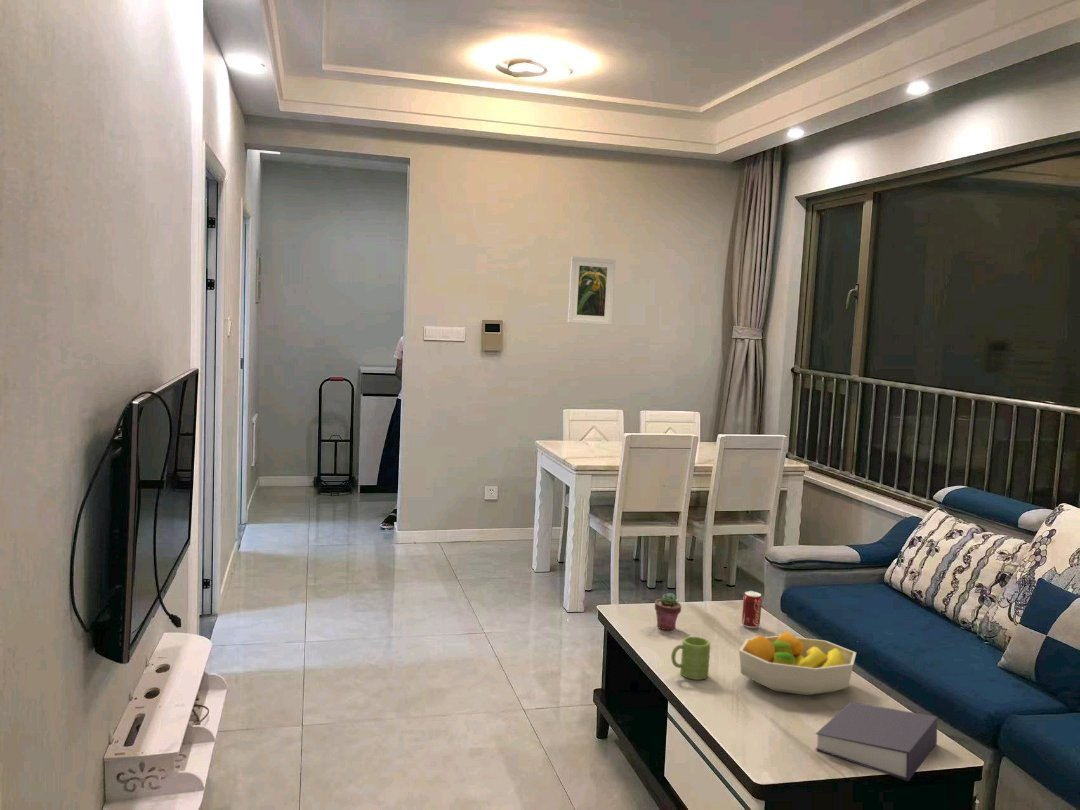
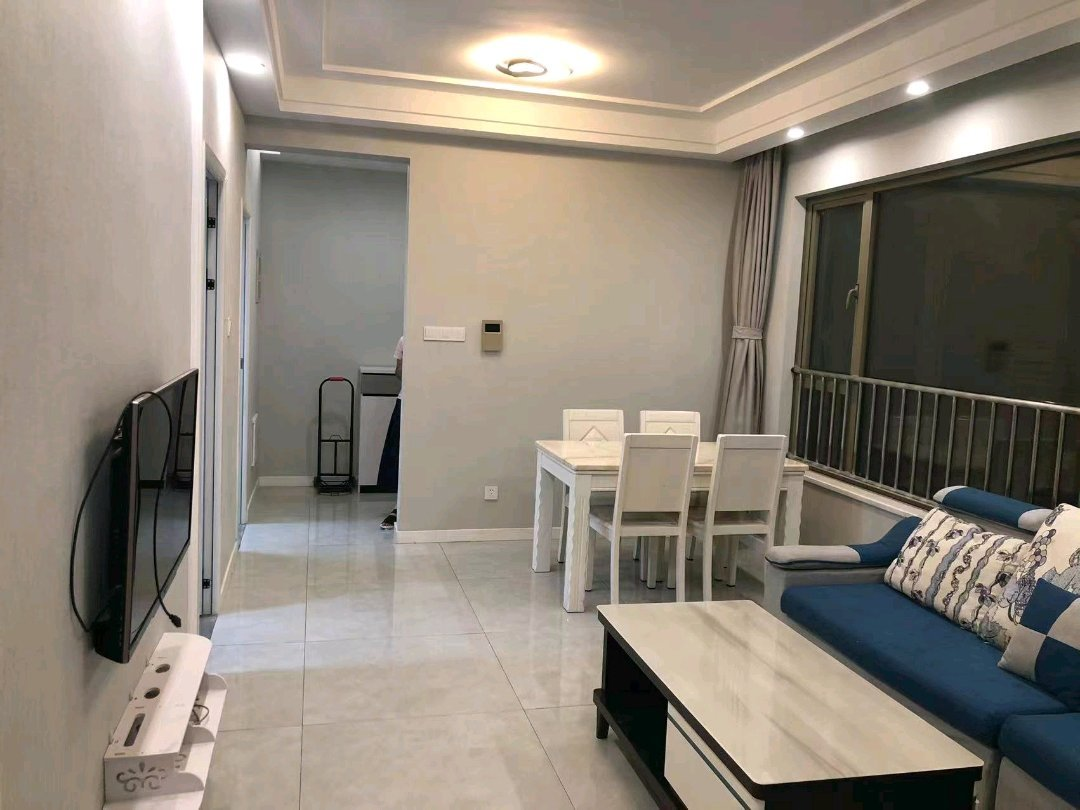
- mug [670,636,712,681]
- fruit bowl [738,630,857,696]
- beverage can [741,590,763,629]
- book [815,701,938,782]
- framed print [567,255,617,326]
- potted succulent [654,592,683,631]
